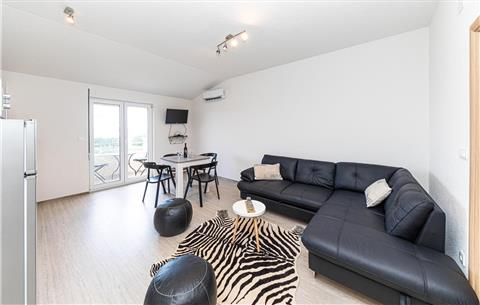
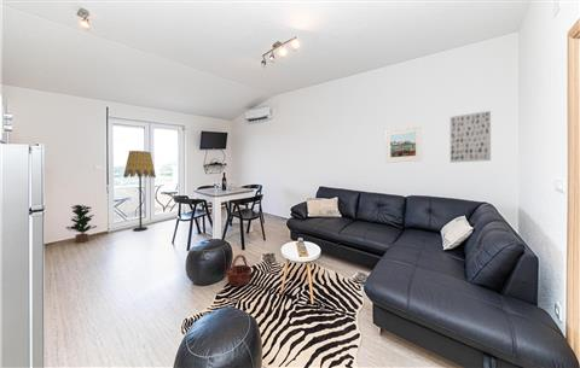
+ potted plant [65,204,98,244]
+ wall art [450,110,492,164]
+ floor lamp [122,150,157,232]
+ basket [225,253,253,287]
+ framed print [384,124,423,164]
